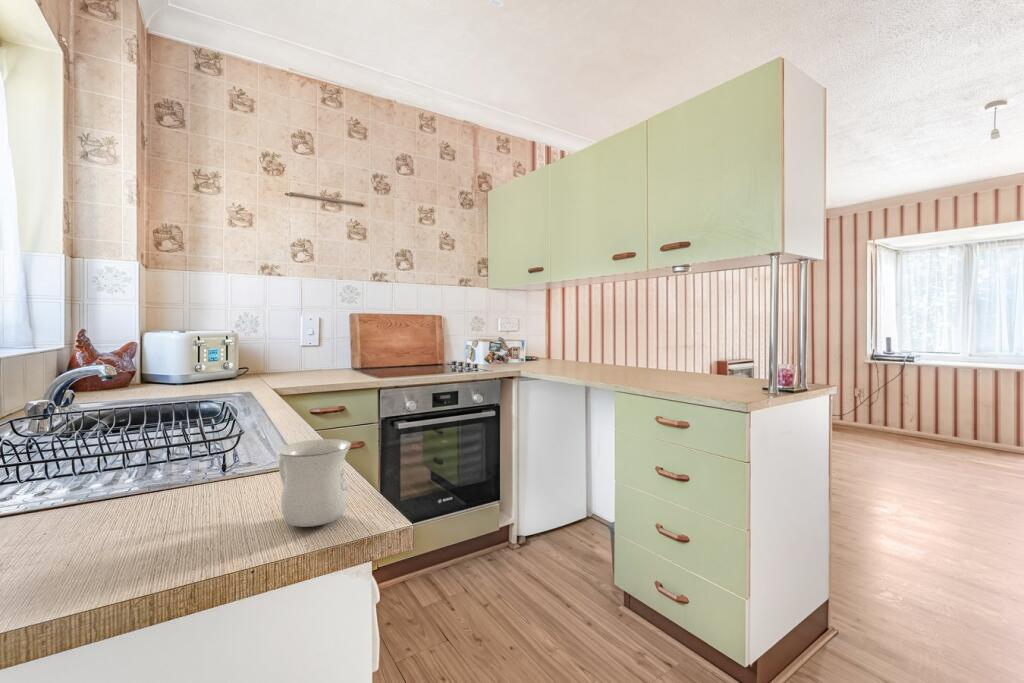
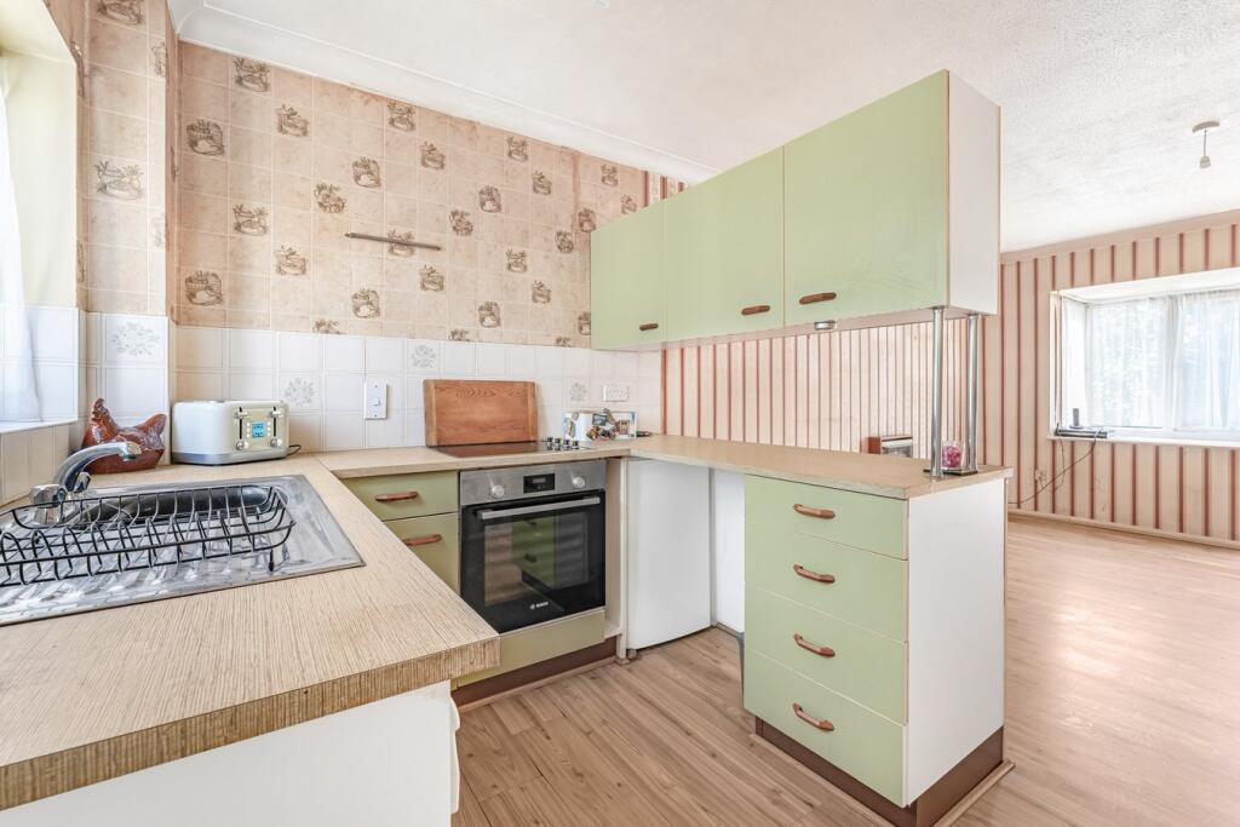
- mug [276,438,352,528]
